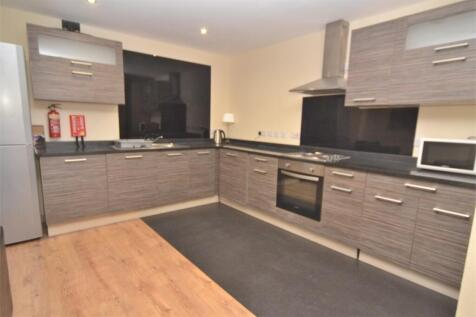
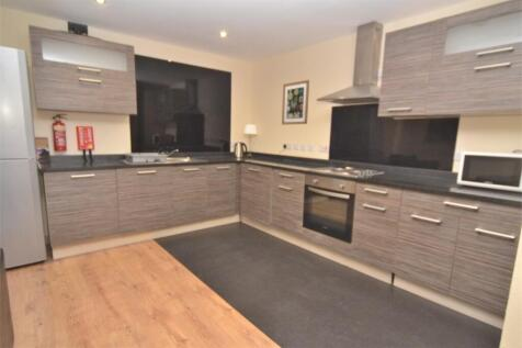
+ wall art [281,79,310,125]
